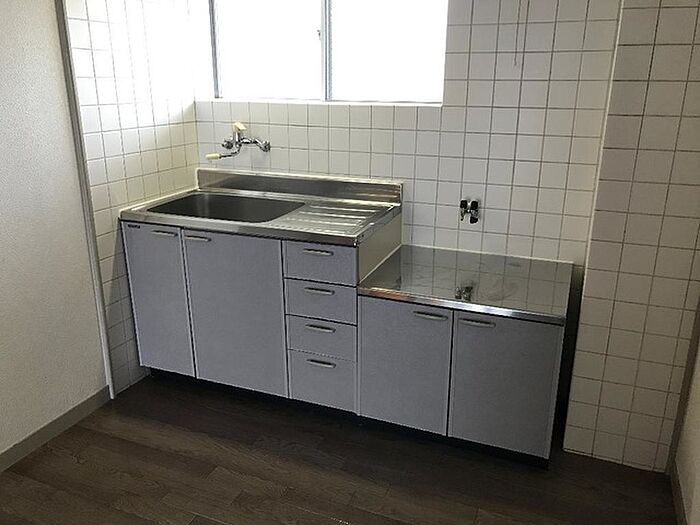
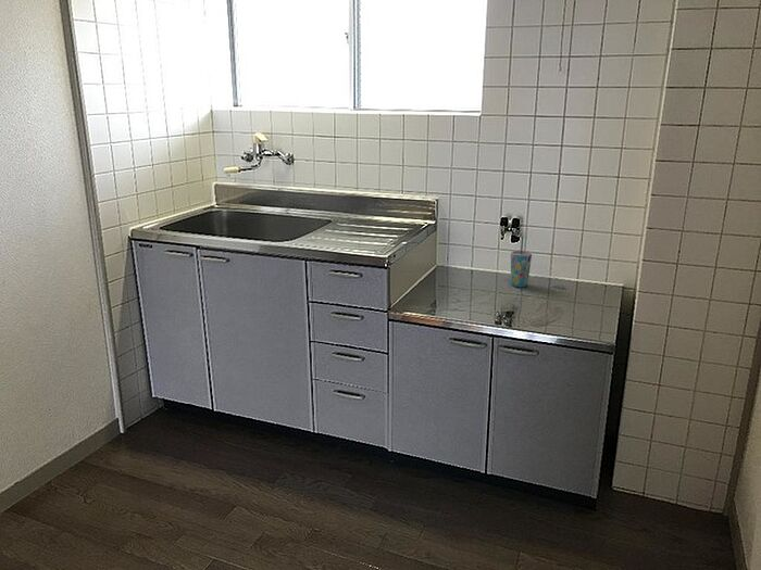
+ cup [510,236,533,288]
